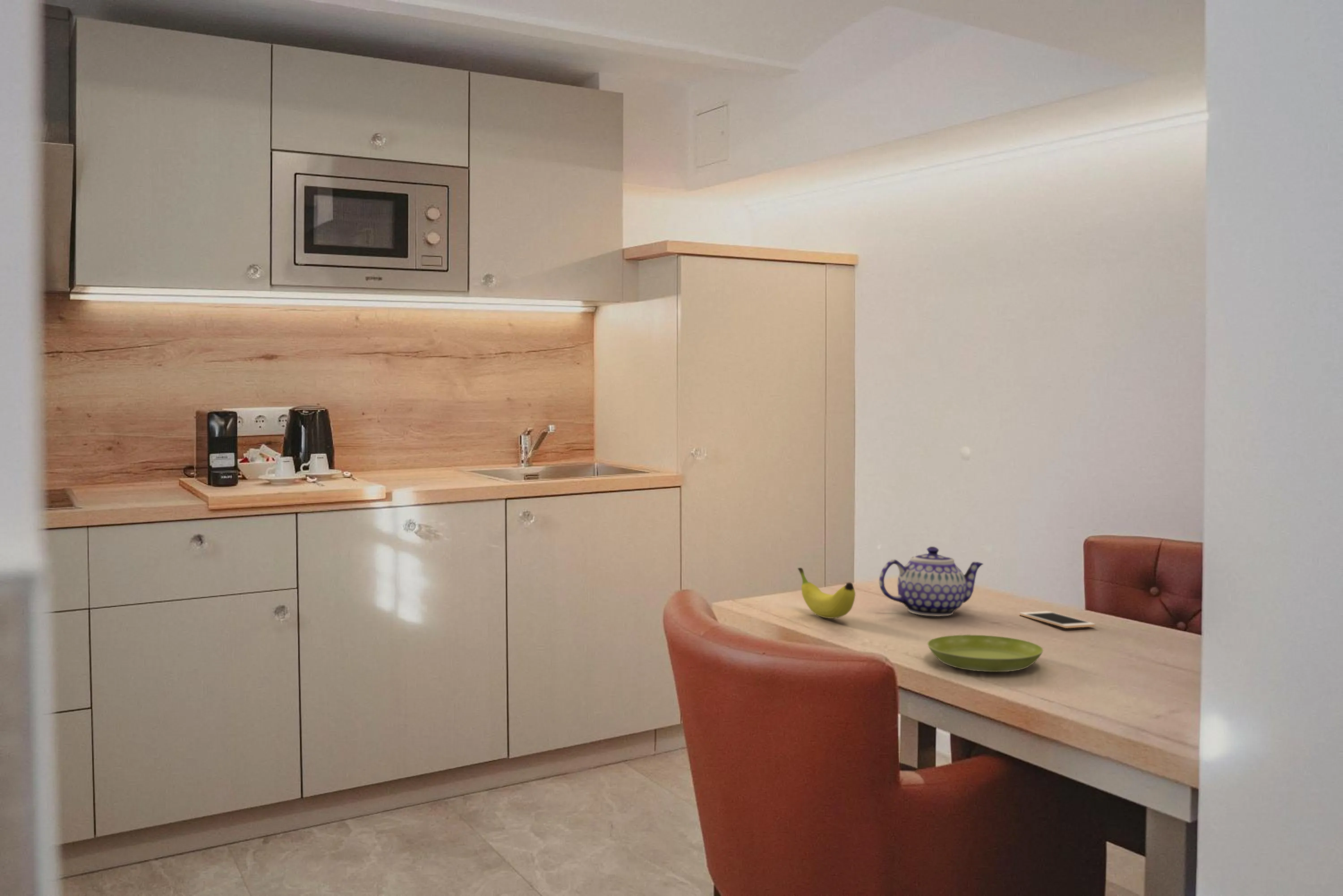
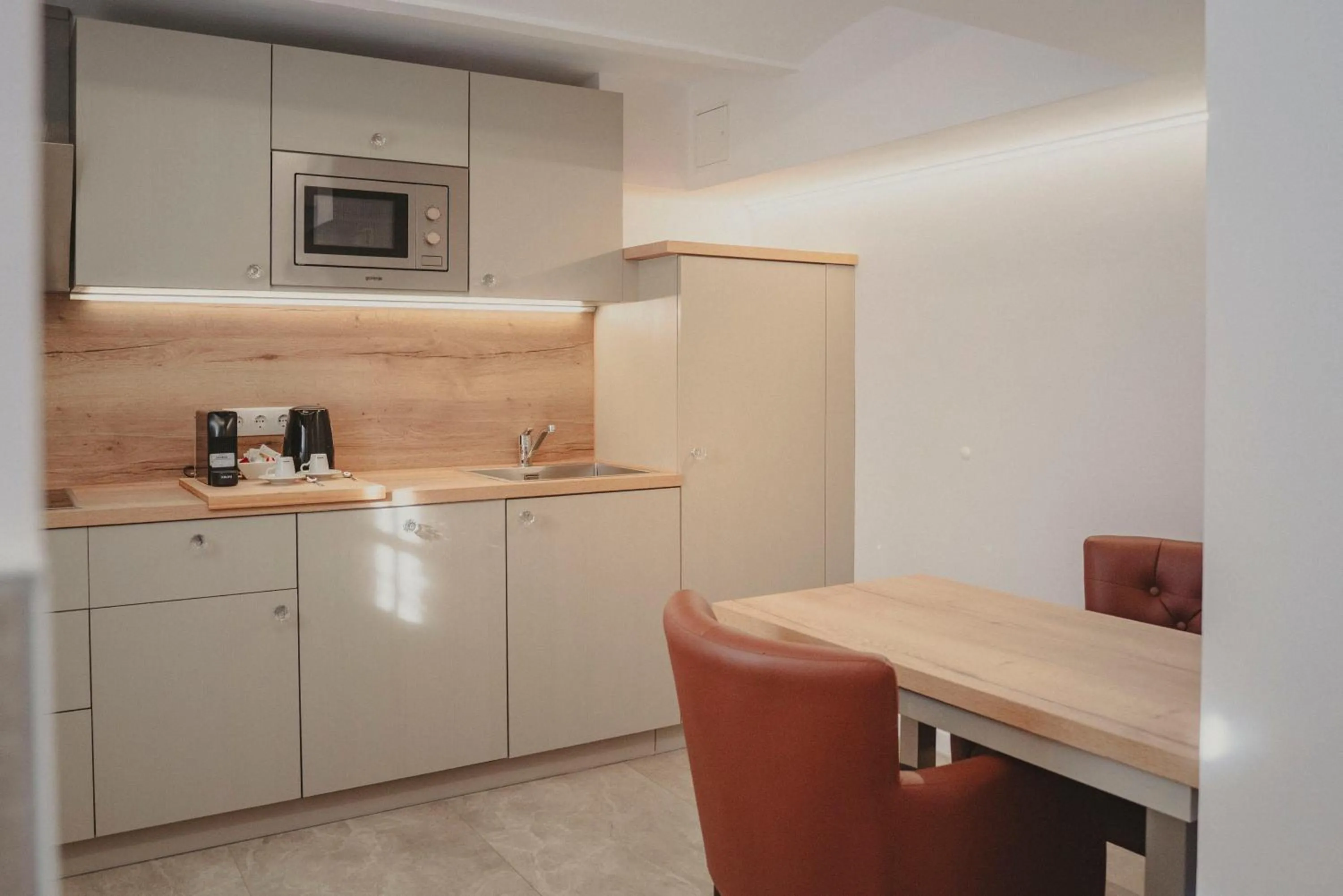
- fruit [797,567,856,619]
- teapot [879,546,984,617]
- cell phone [1019,611,1095,628]
- saucer [927,634,1044,672]
